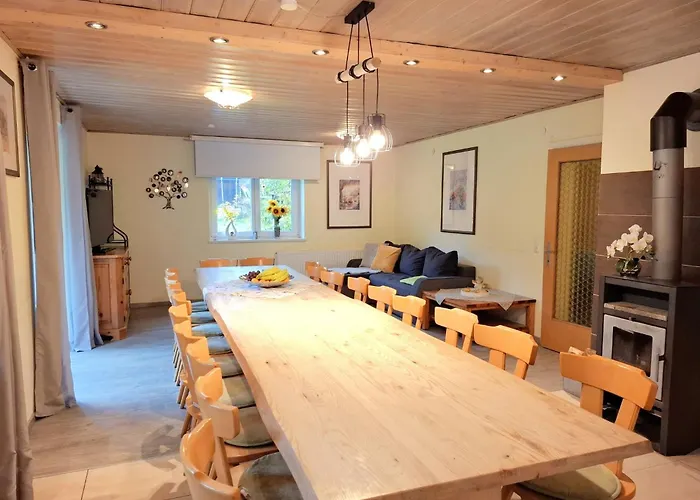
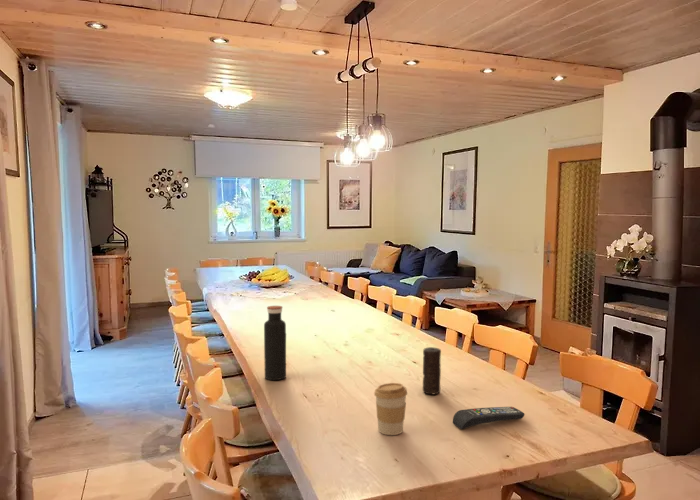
+ remote control [452,406,526,430]
+ candle [422,346,442,395]
+ water bottle [263,305,287,381]
+ coffee cup [373,382,408,436]
